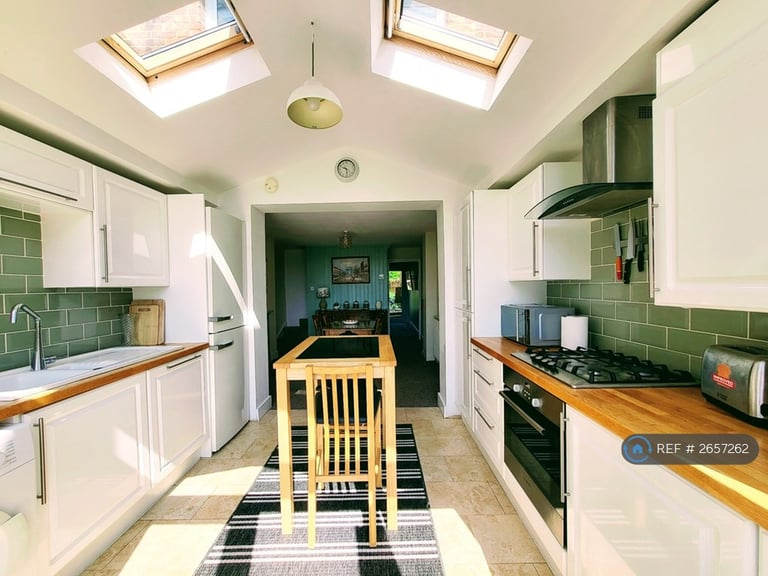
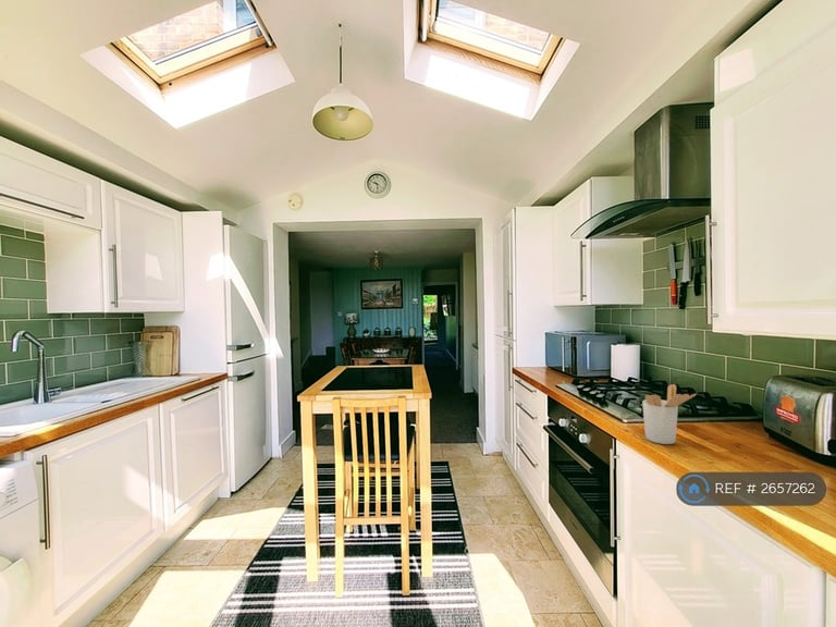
+ utensil holder [641,383,698,445]
